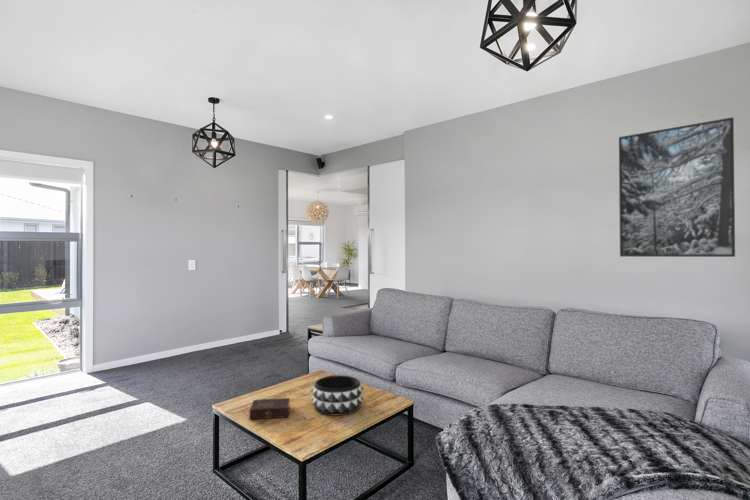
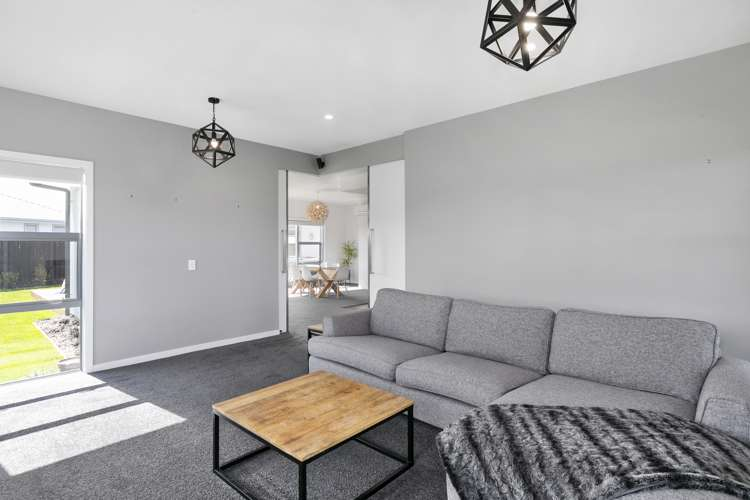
- decorative bowl [310,374,365,416]
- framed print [618,116,736,258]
- book [249,397,291,420]
